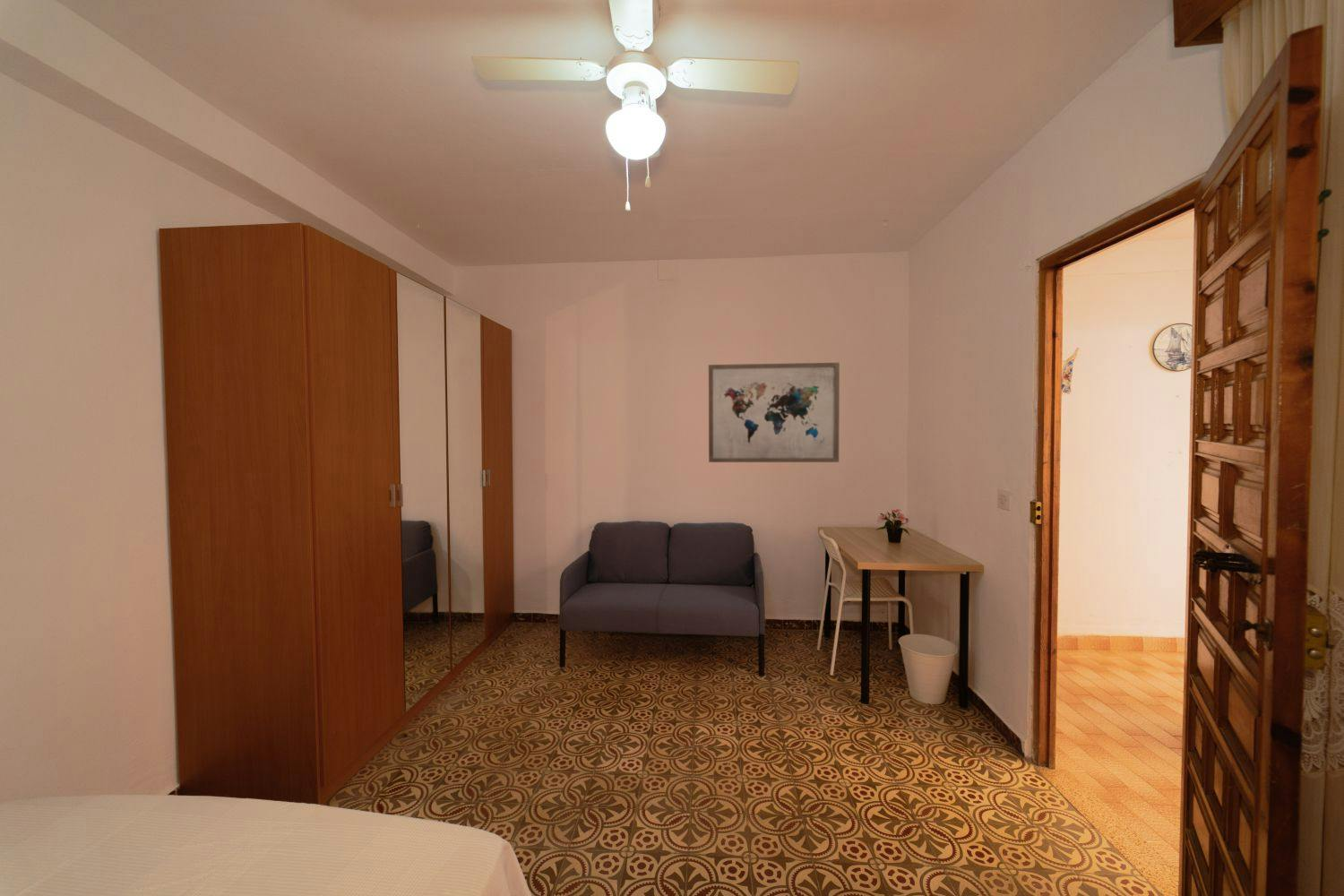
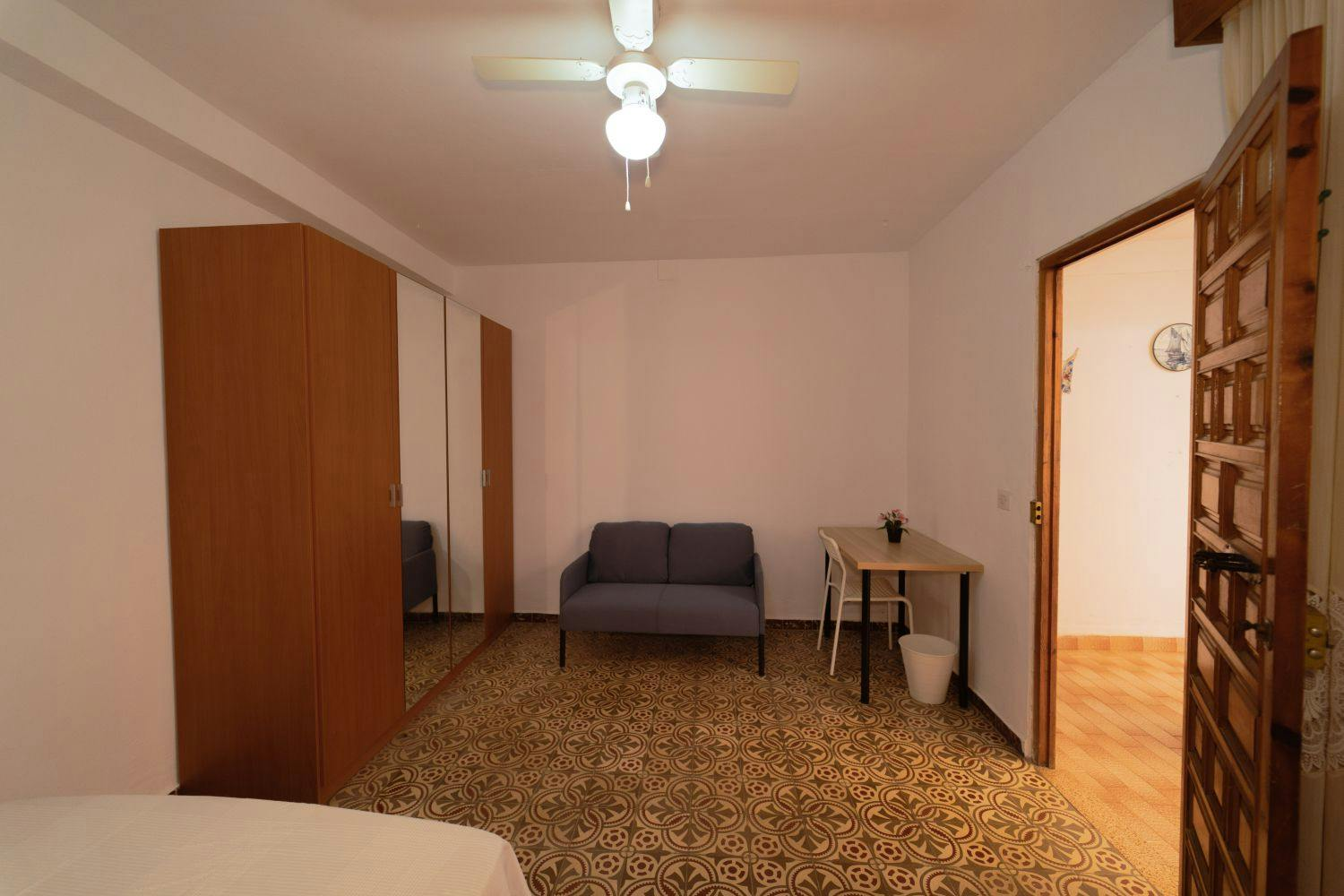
- wall art [708,362,840,463]
